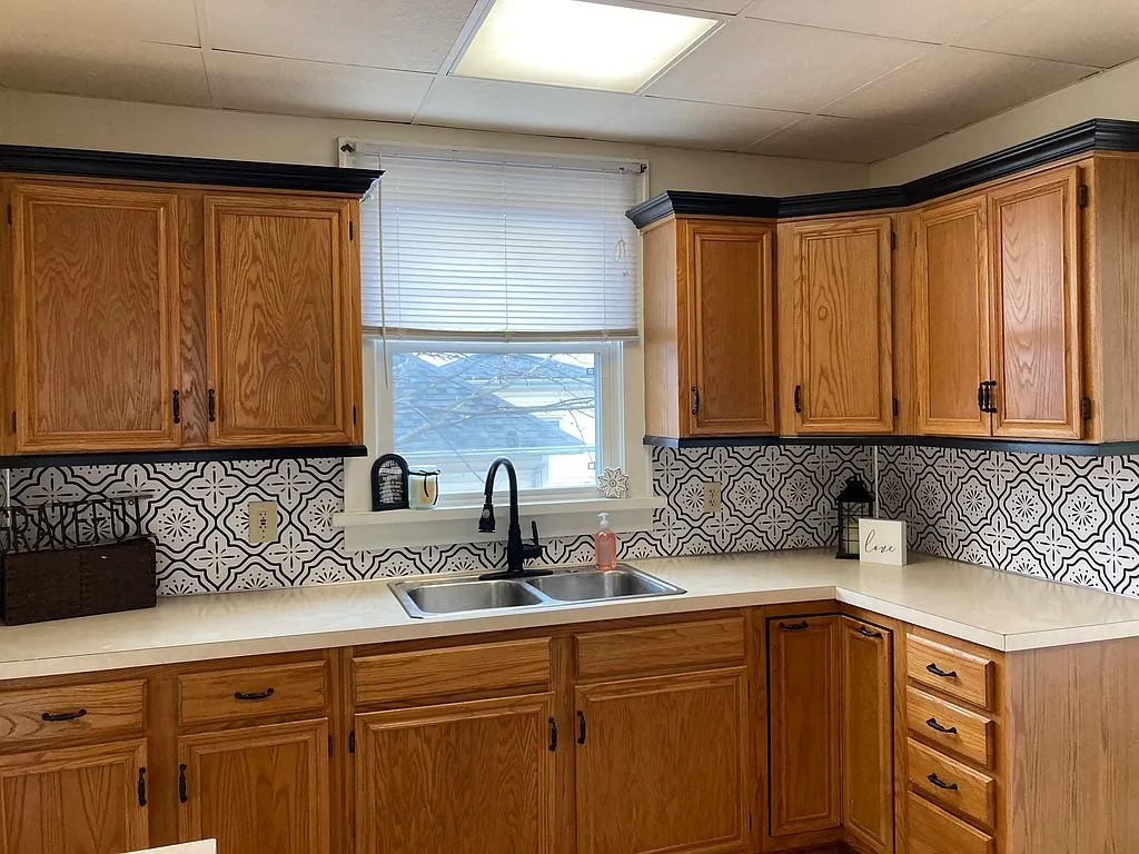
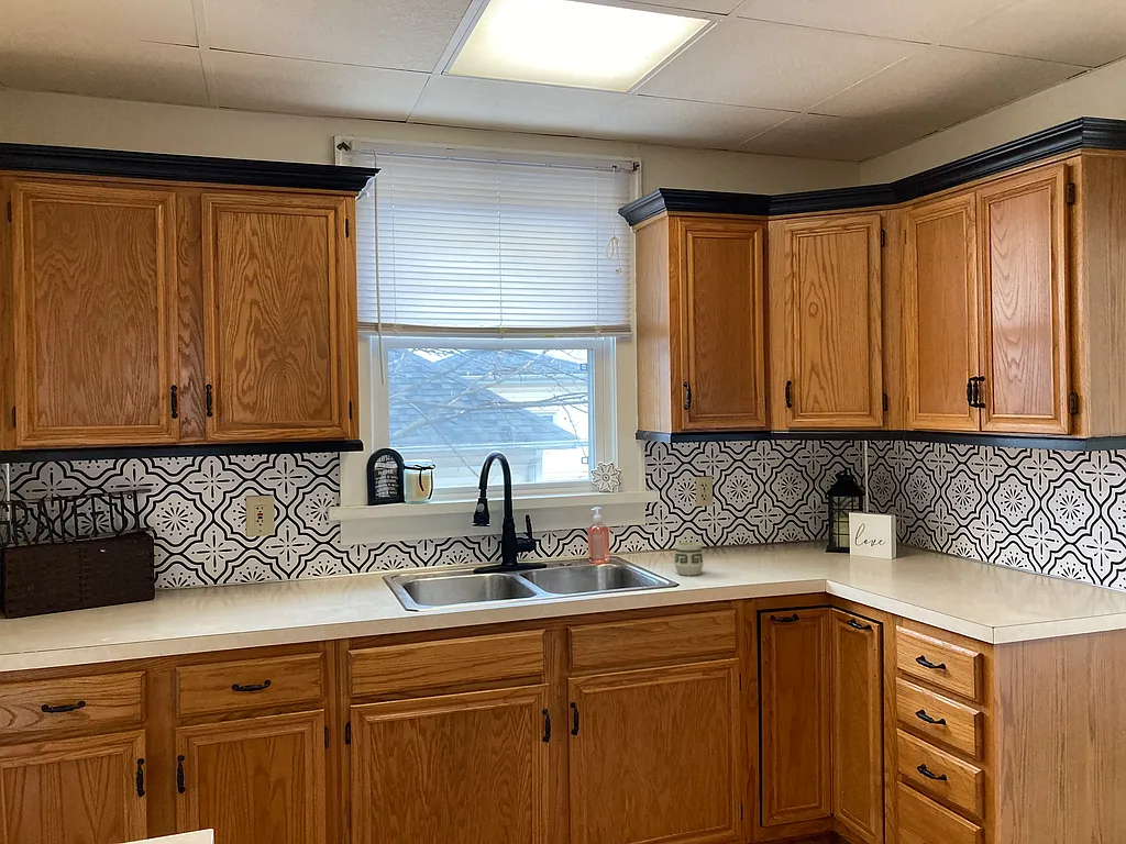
+ cup [673,541,704,576]
